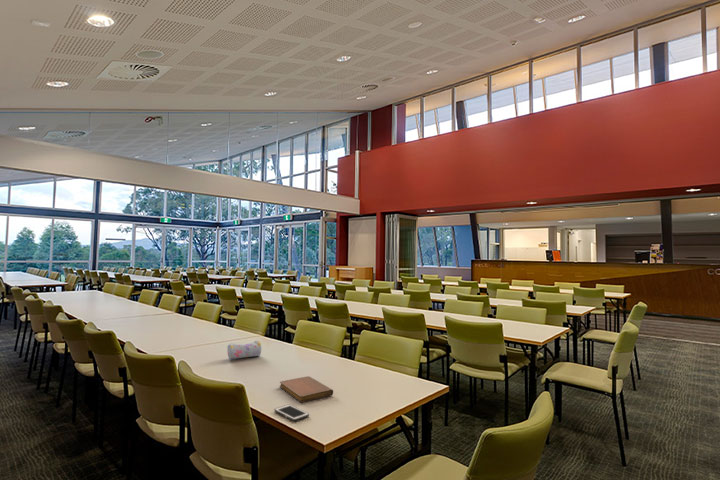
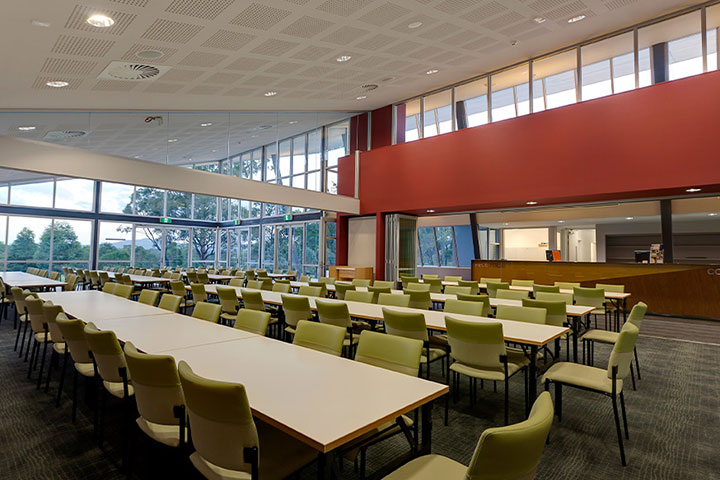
- pencil case [226,340,262,360]
- notebook [279,375,334,403]
- cell phone [274,403,310,422]
